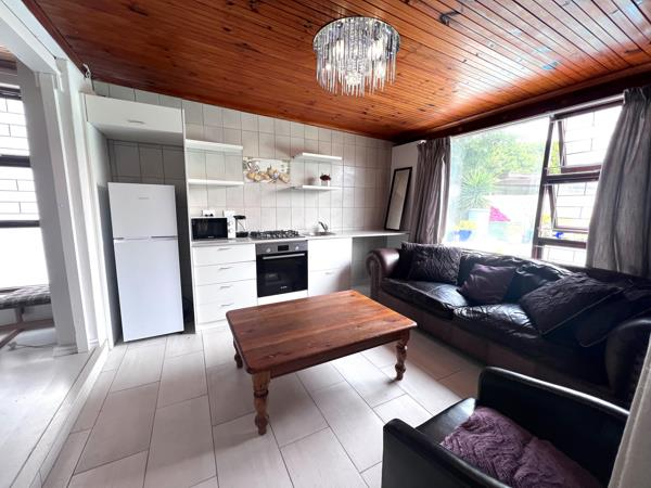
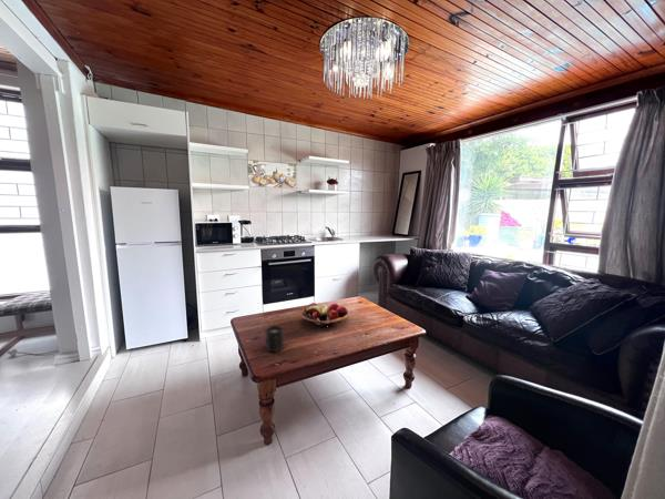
+ mug [265,325,285,353]
+ fruit basket [300,302,349,327]
